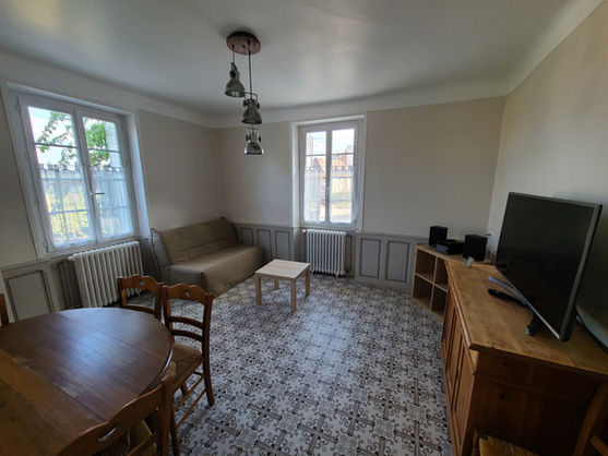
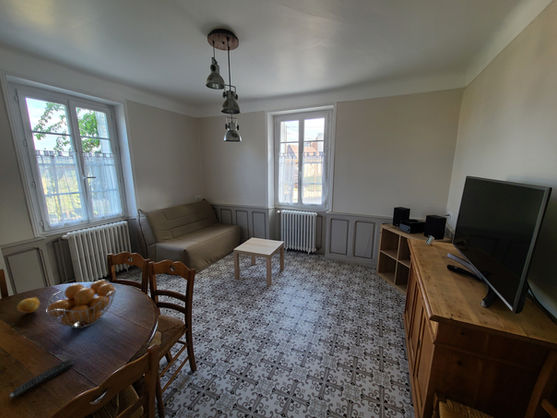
+ fruit basket [45,279,117,330]
+ fruit [16,296,41,314]
+ remote control [9,358,75,398]
